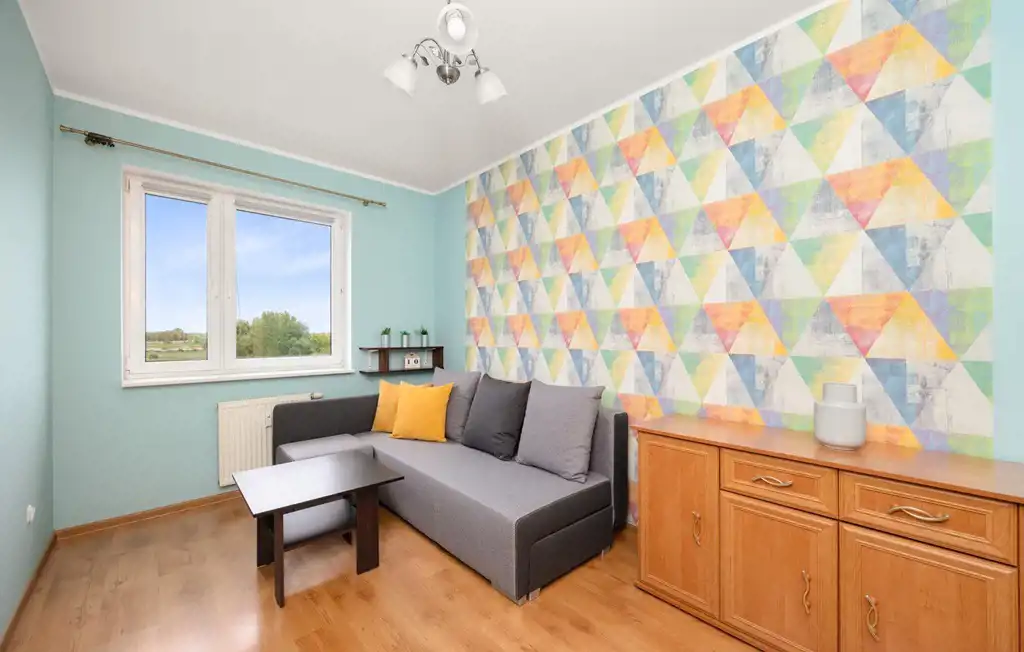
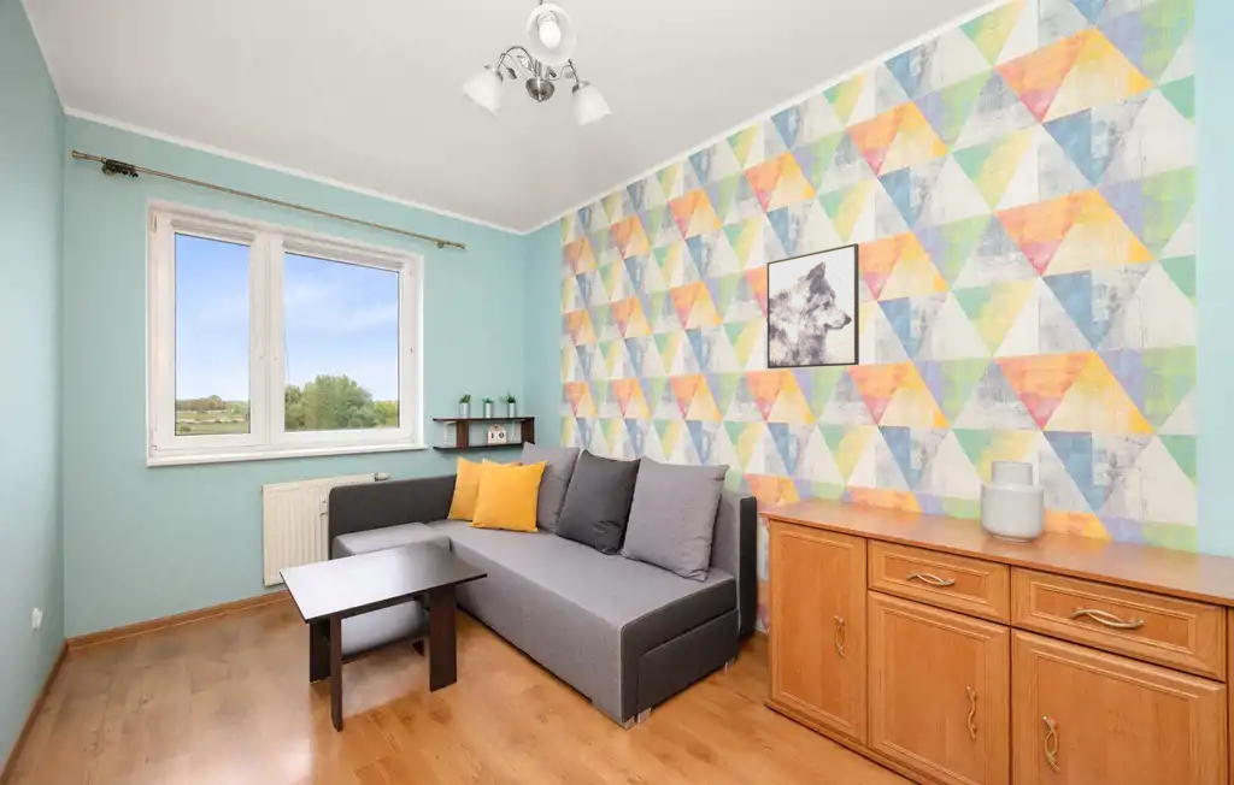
+ wall art [766,242,860,370]
